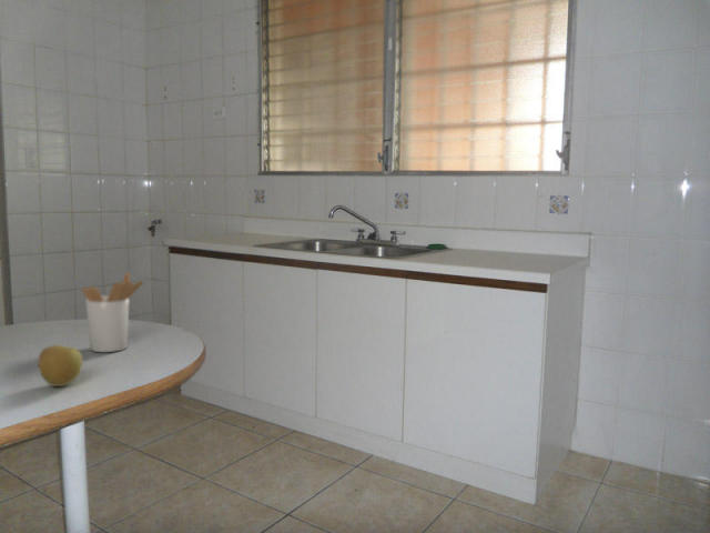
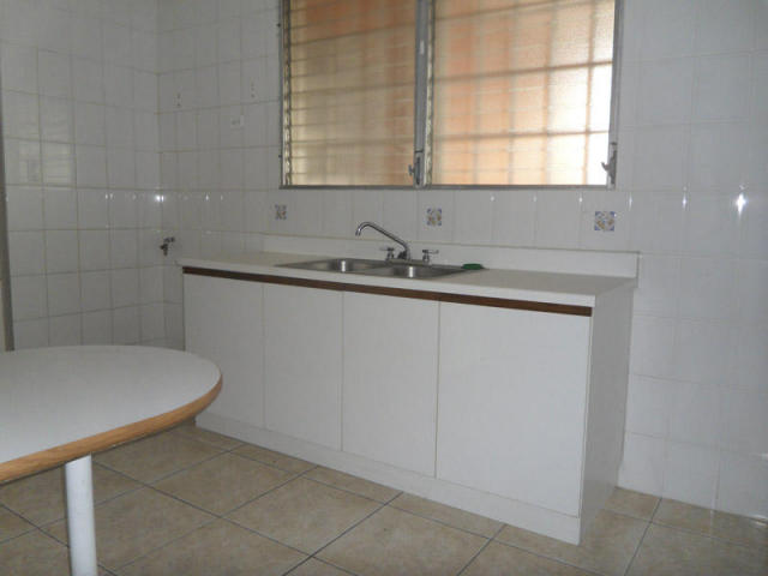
- utensil holder [81,271,144,353]
- apple [37,344,83,388]
